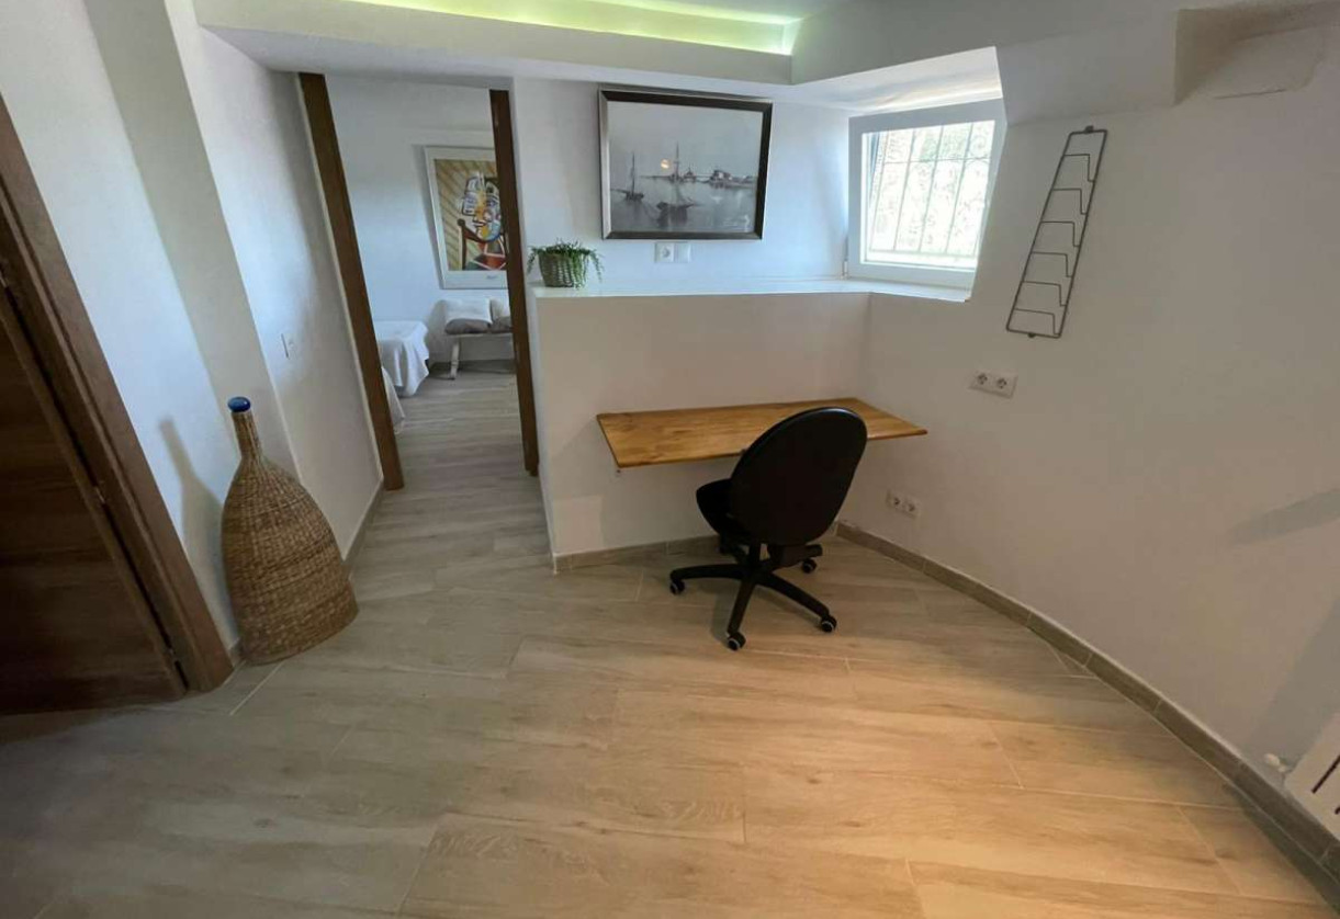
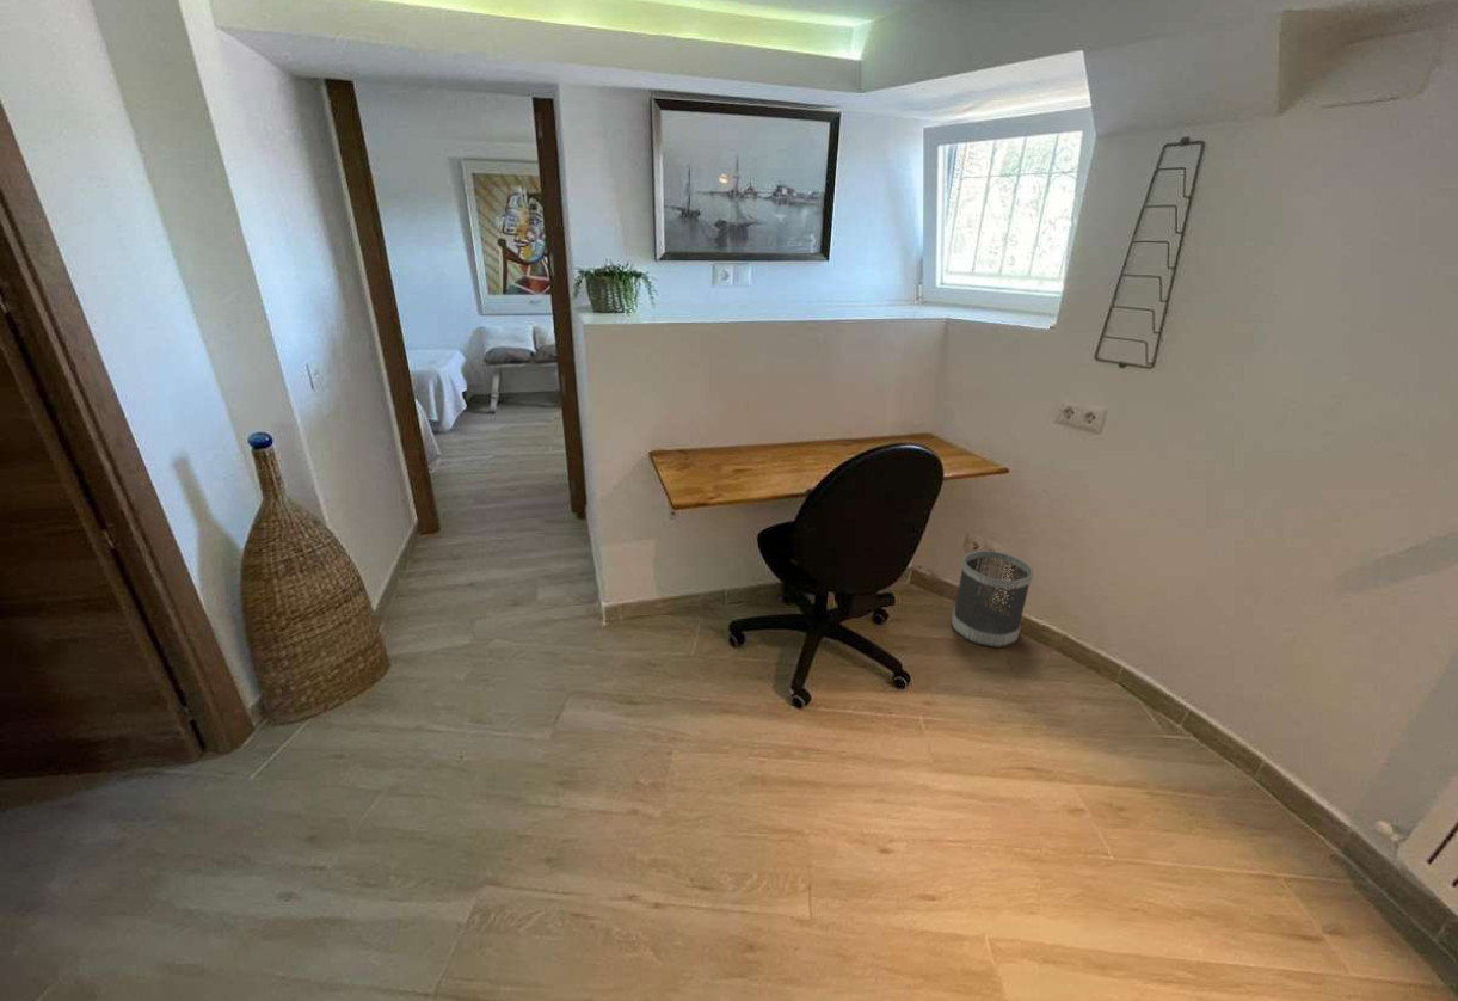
+ wastebasket [951,549,1034,649]
